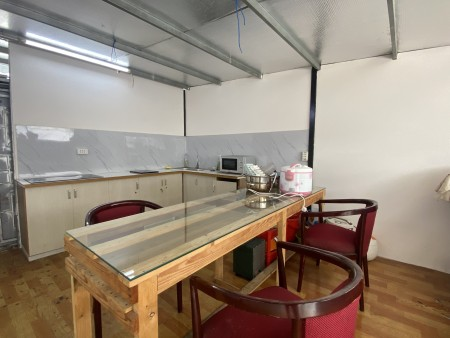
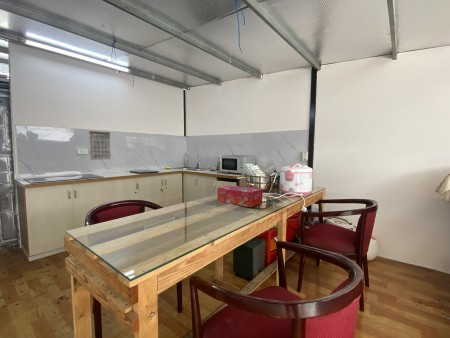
+ calendar [88,130,111,161]
+ tissue box [216,184,264,208]
